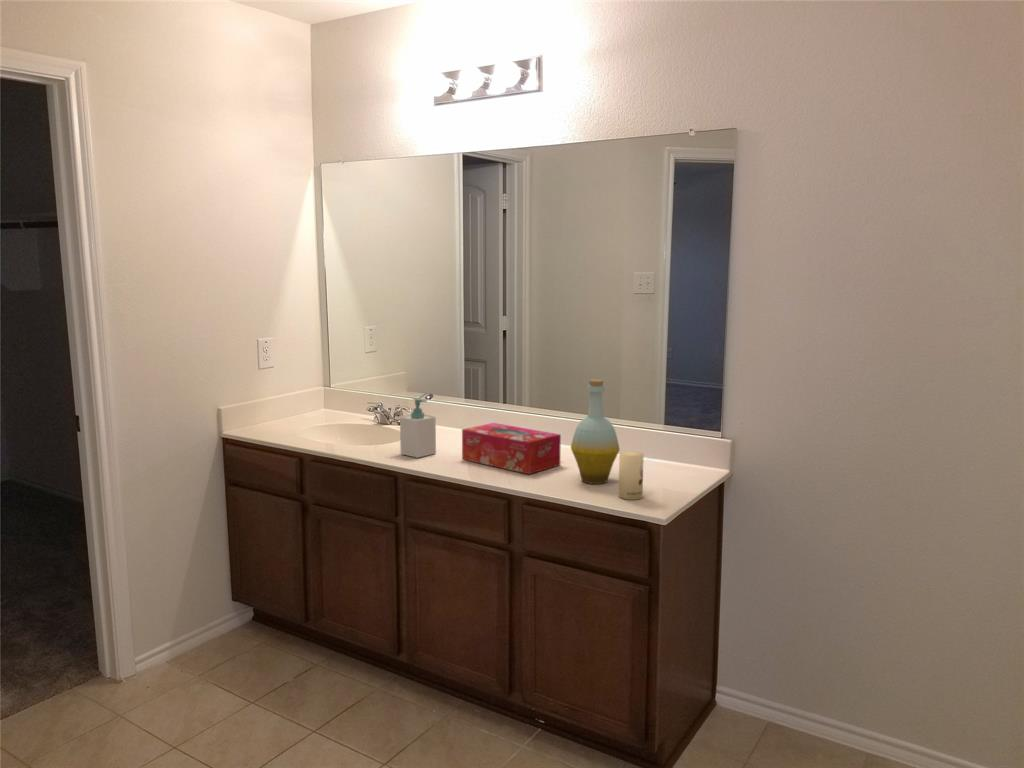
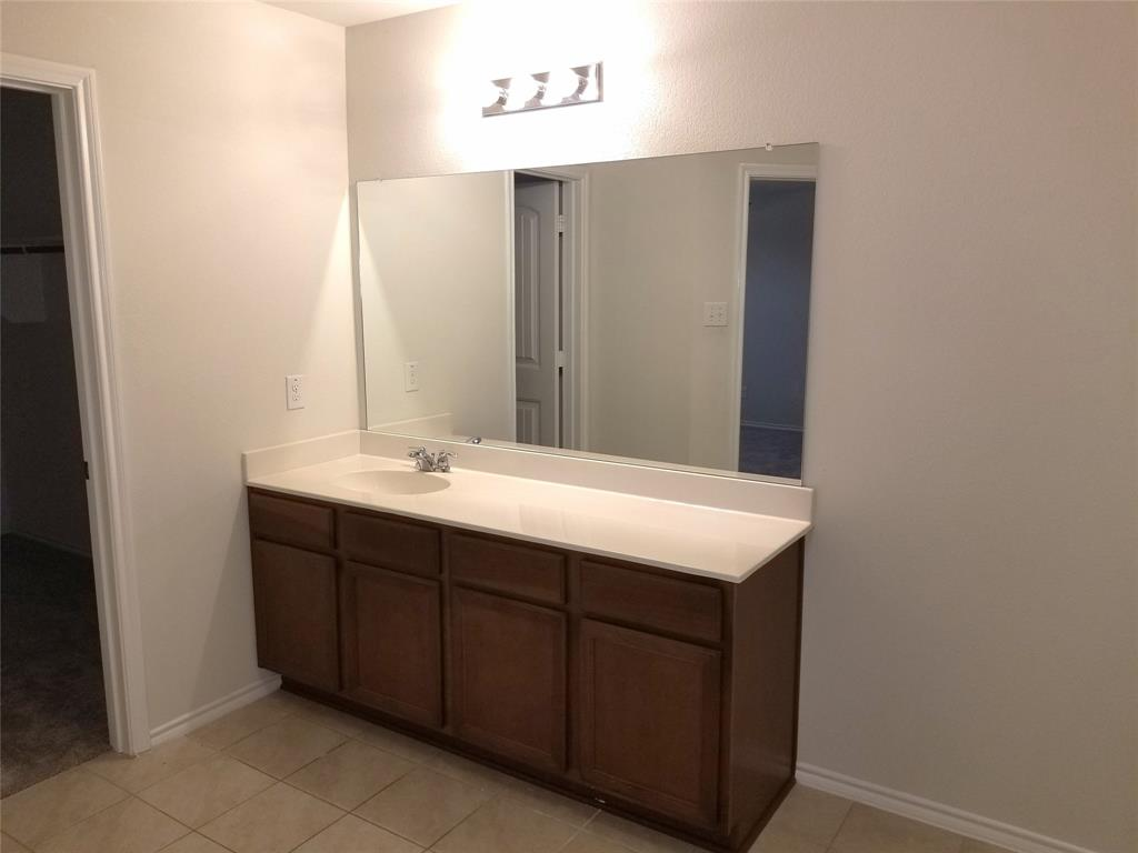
- bottle [570,378,621,485]
- tissue box [461,422,562,475]
- soap bottle [399,397,437,459]
- candle [618,450,645,501]
